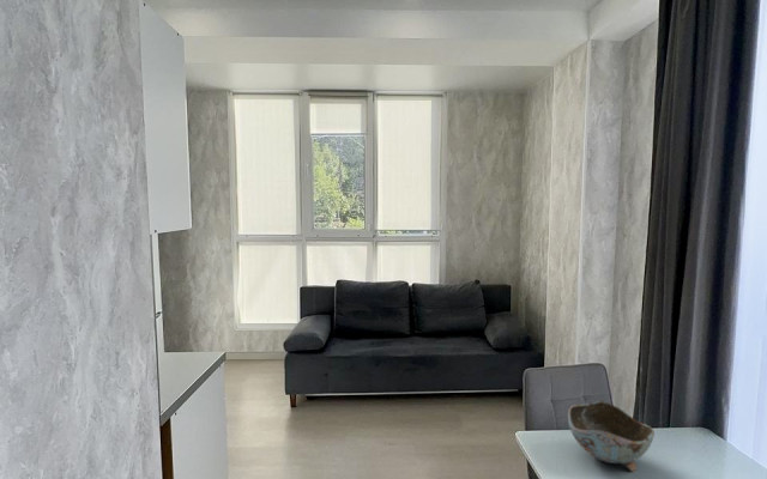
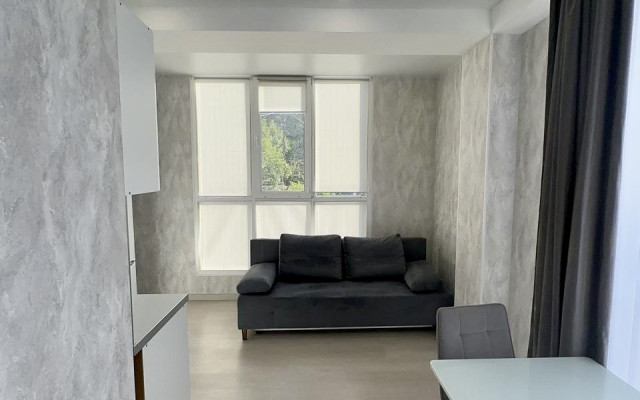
- bowl [567,400,656,473]
